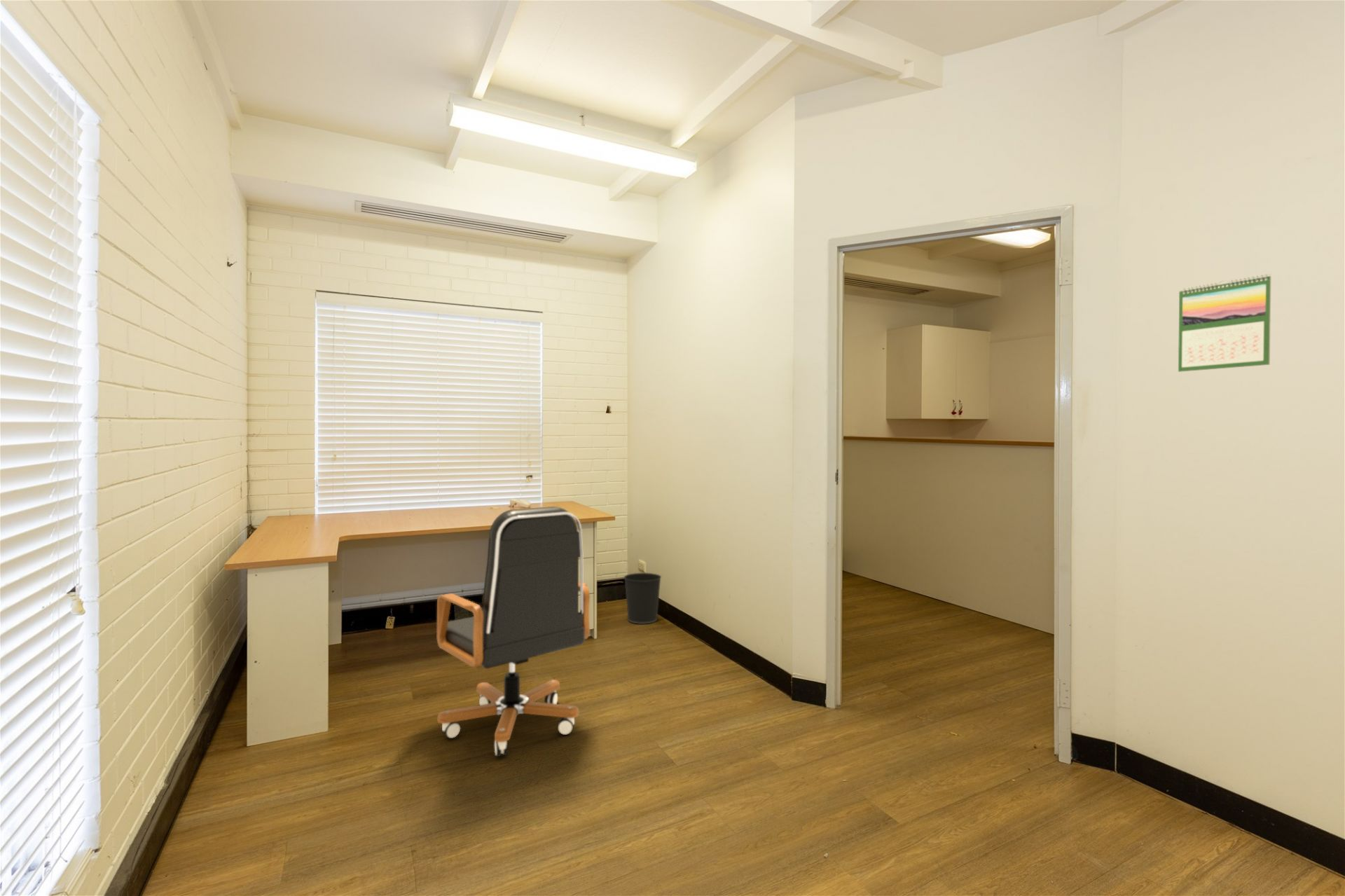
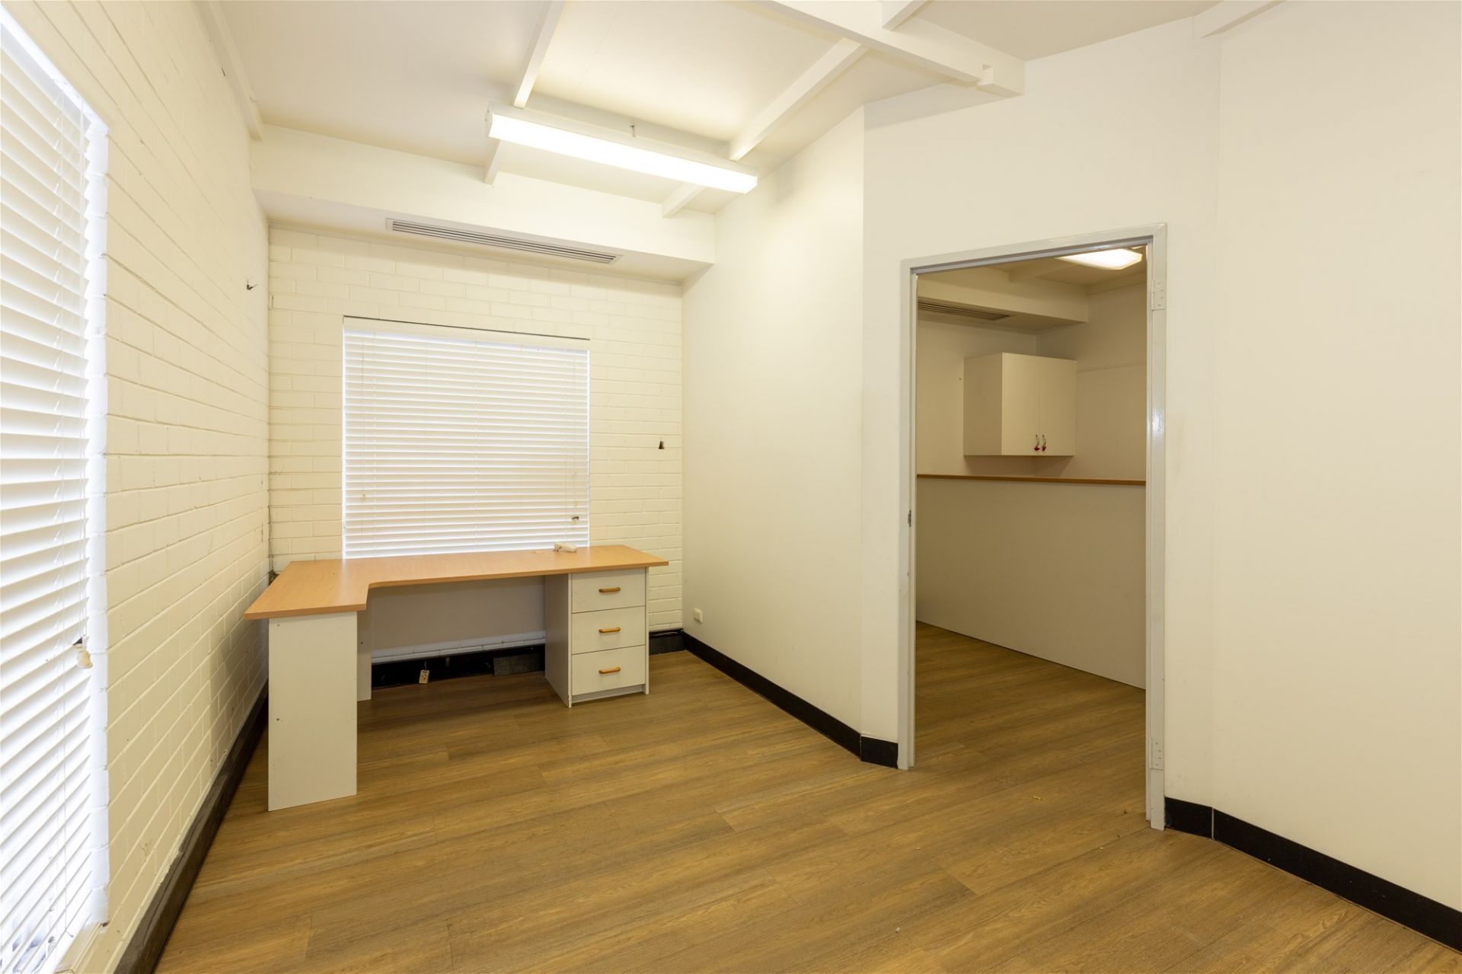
- calendar [1178,273,1271,373]
- office chair [436,506,591,757]
- wastebasket [623,572,662,625]
